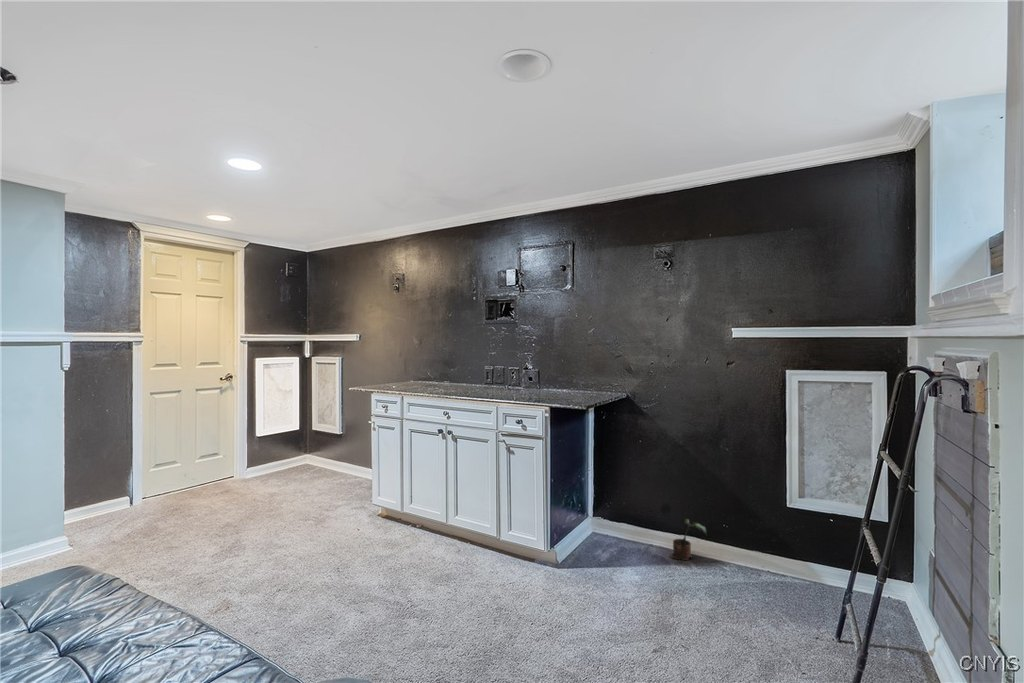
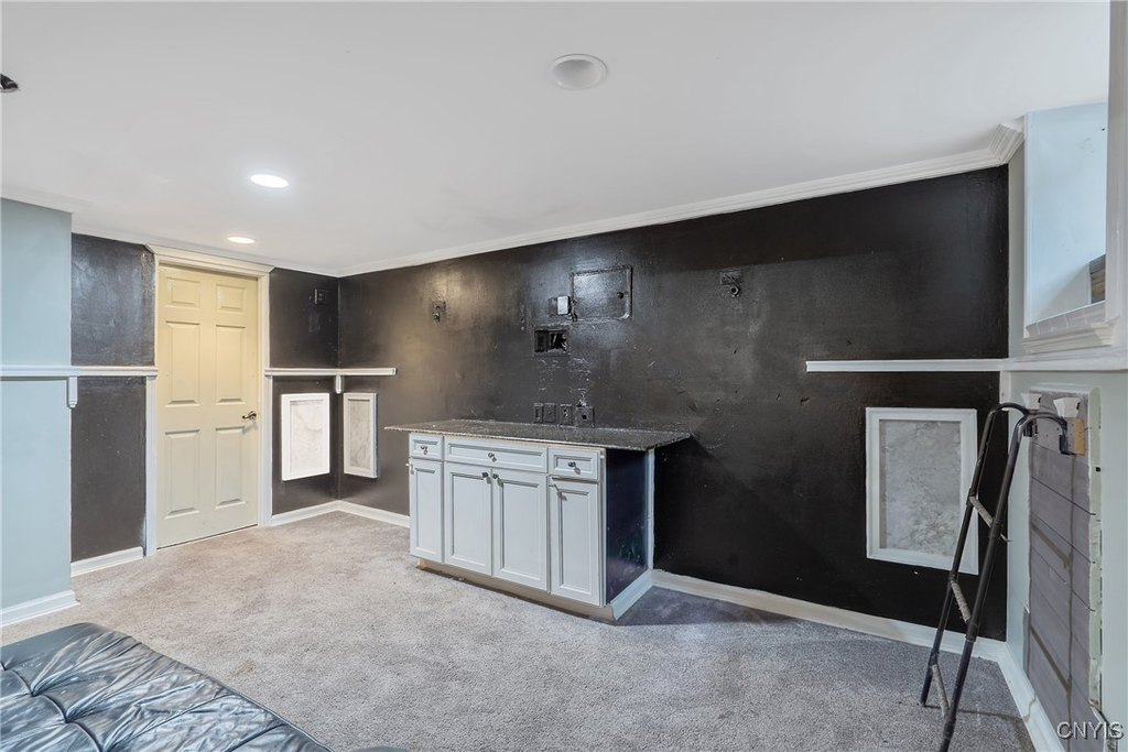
- potted plant [669,518,708,561]
